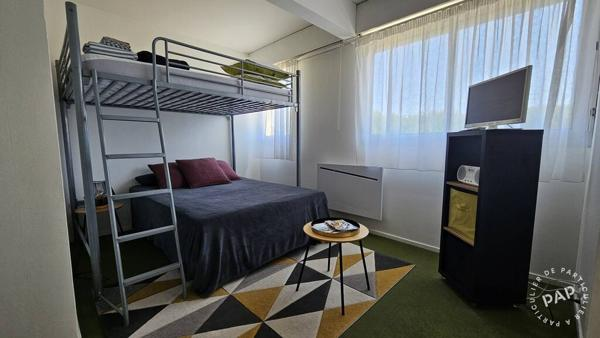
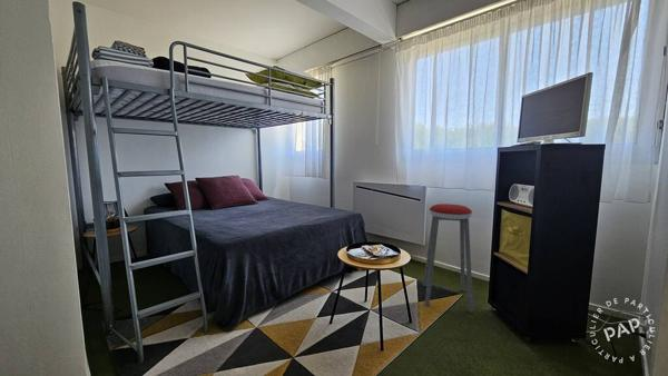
+ music stool [422,202,474,314]
